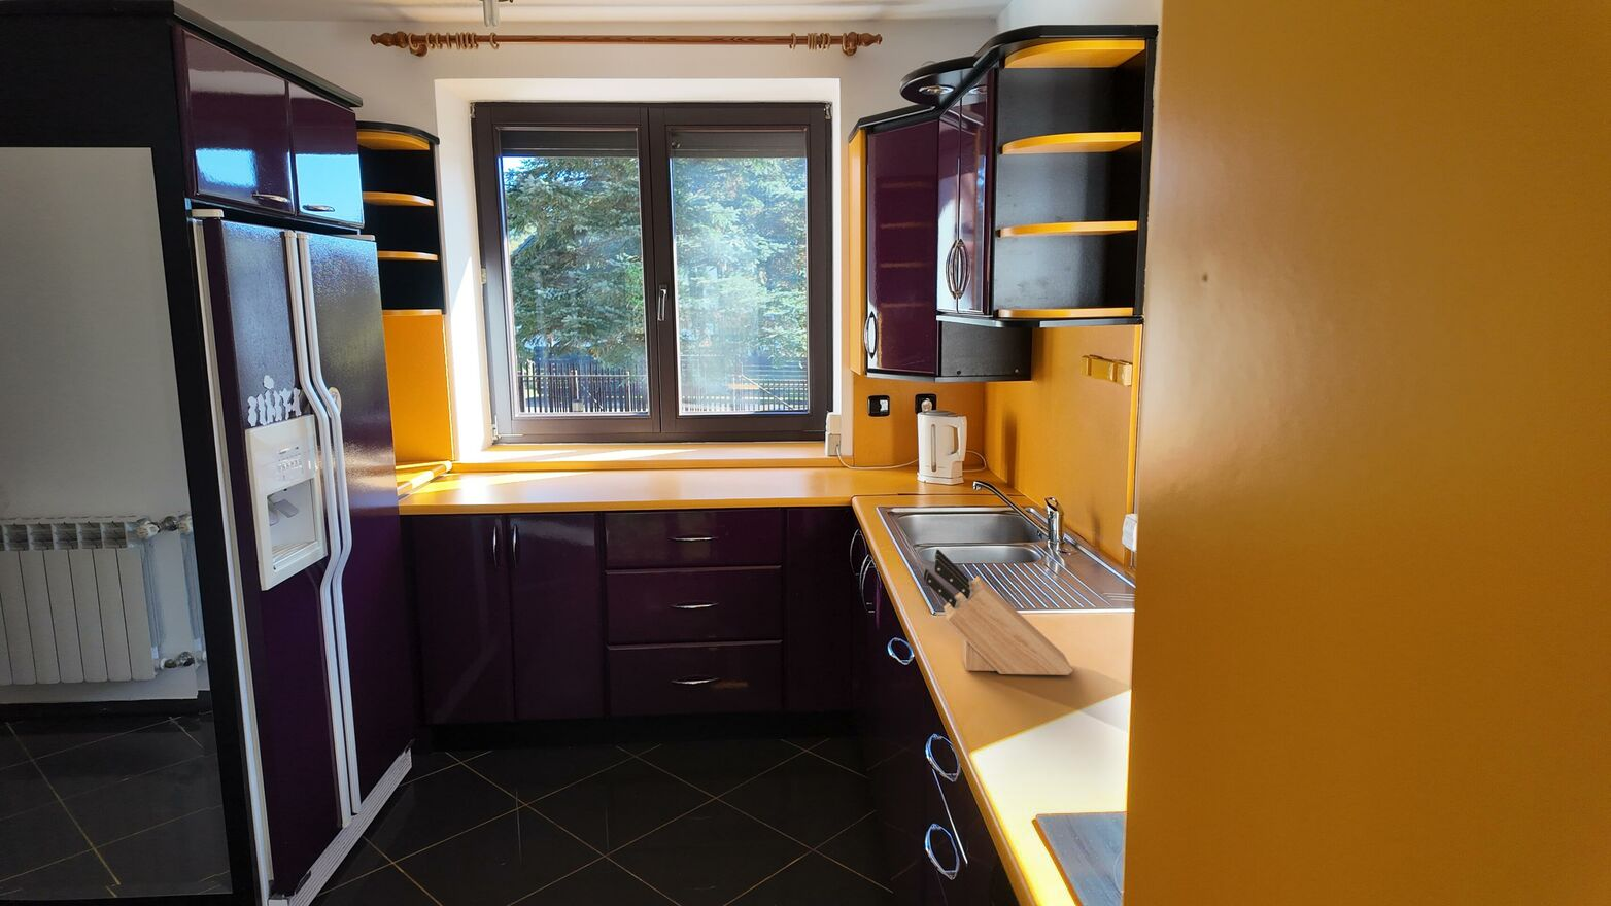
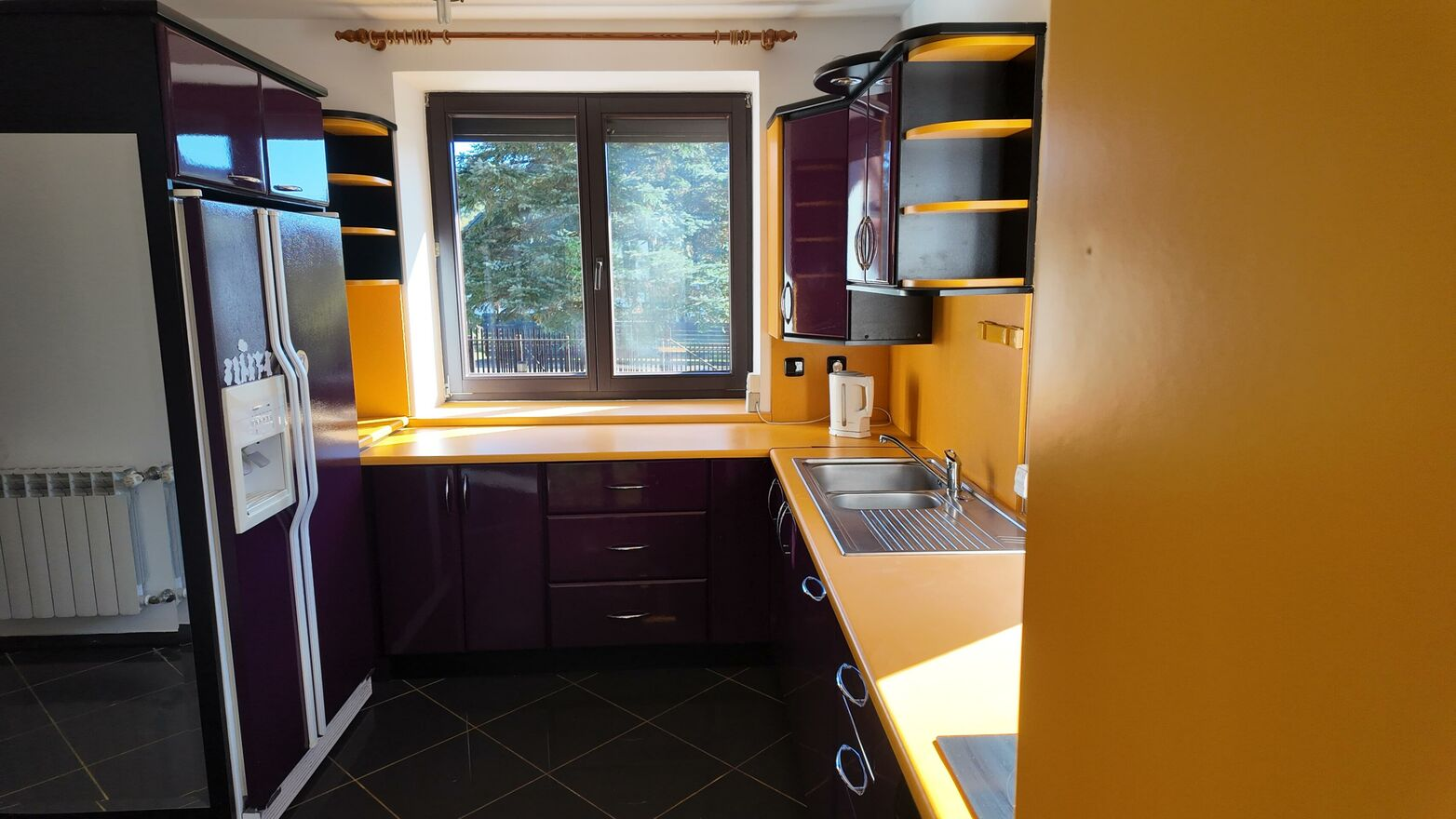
- knife block [923,548,1074,676]
